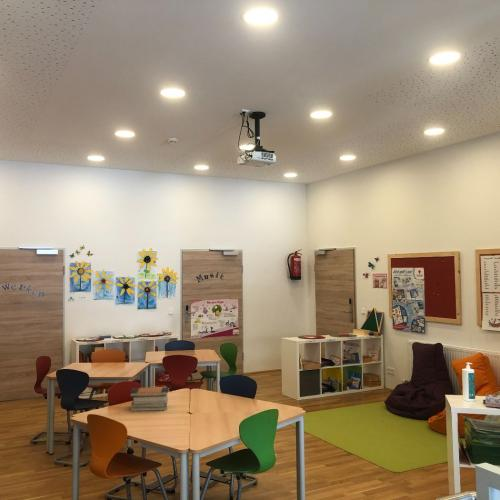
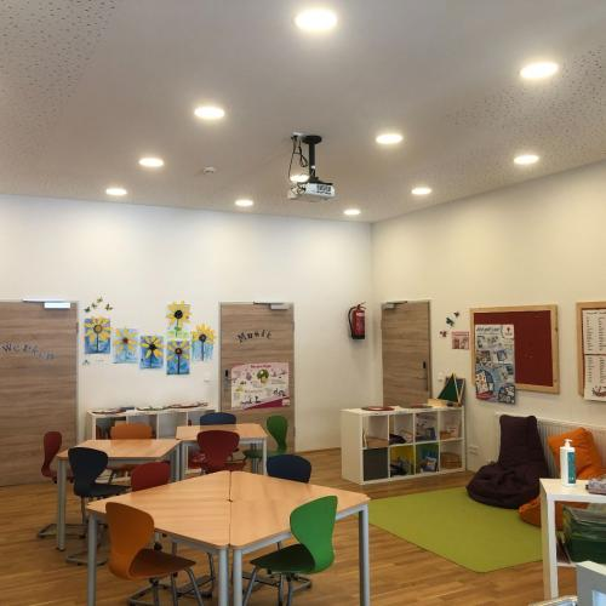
- book stack [129,386,169,412]
